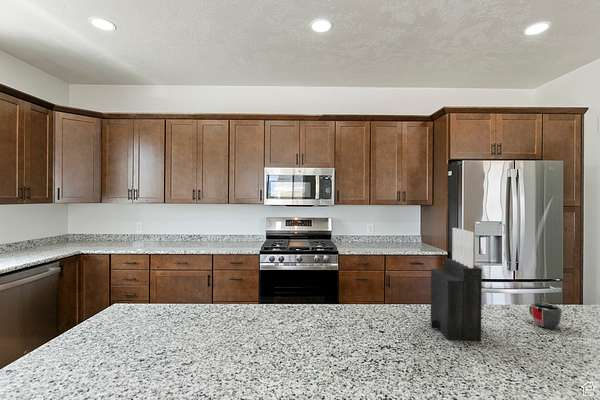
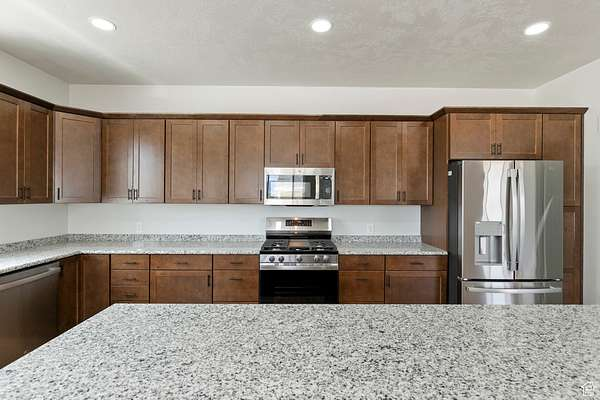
- knife block [430,227,483,342]
- mug [528,302,563,330]
